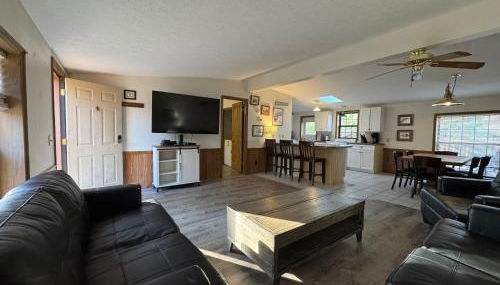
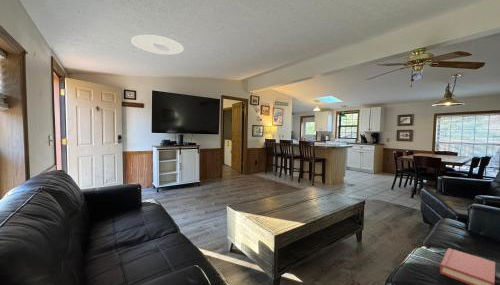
+ ceiling light [130,34,185,56]
+ hardback book [439,247,496,285]
